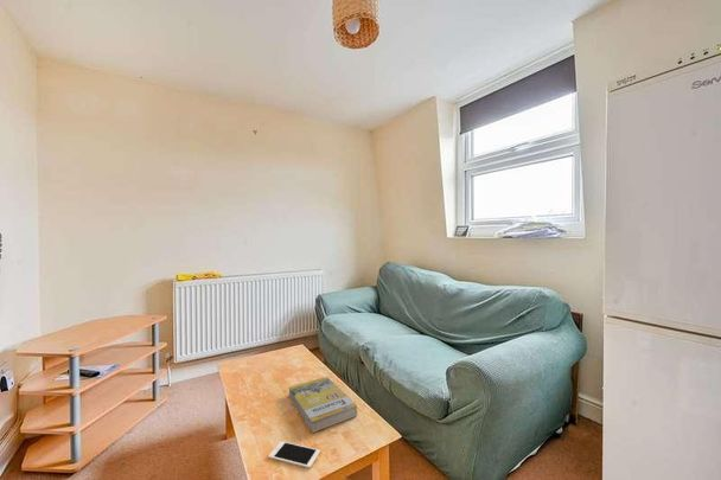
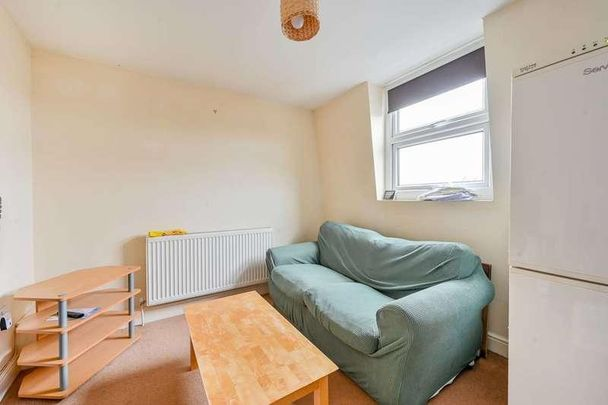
- cell phone [267,440,321,469]
- book [287,376,358,434]
